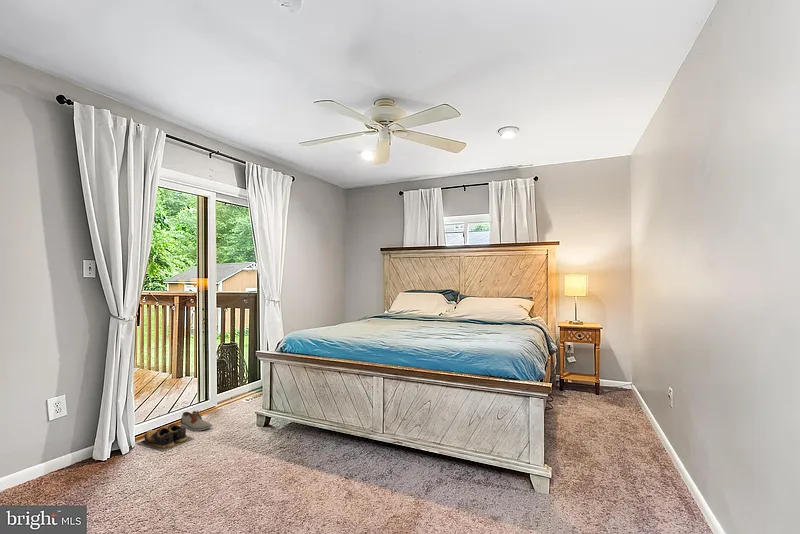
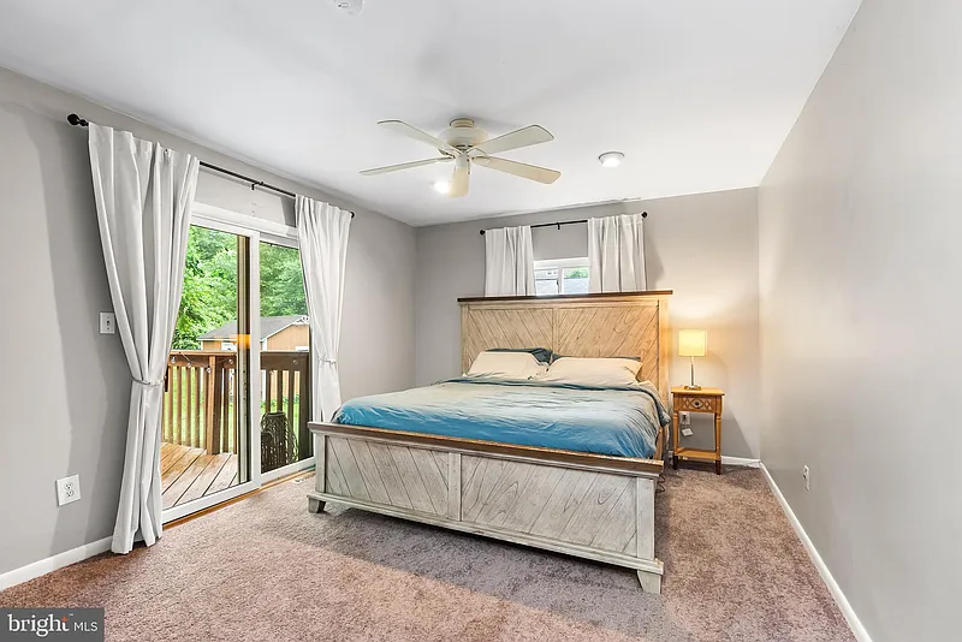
- shoe [179,410,213,432]
- shoes [136,423,194,452]
